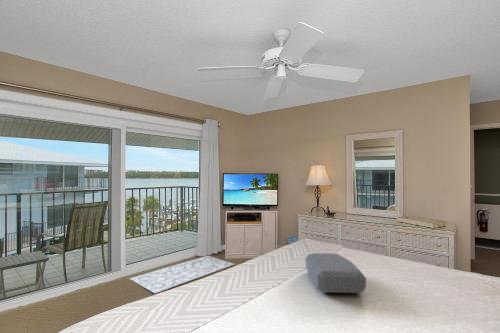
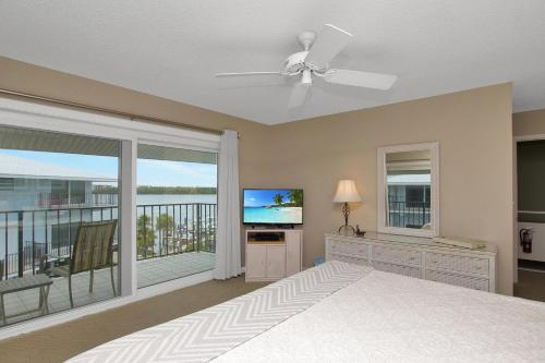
- cushion [304,252,367,294]
- rug [128,255,236,294]
